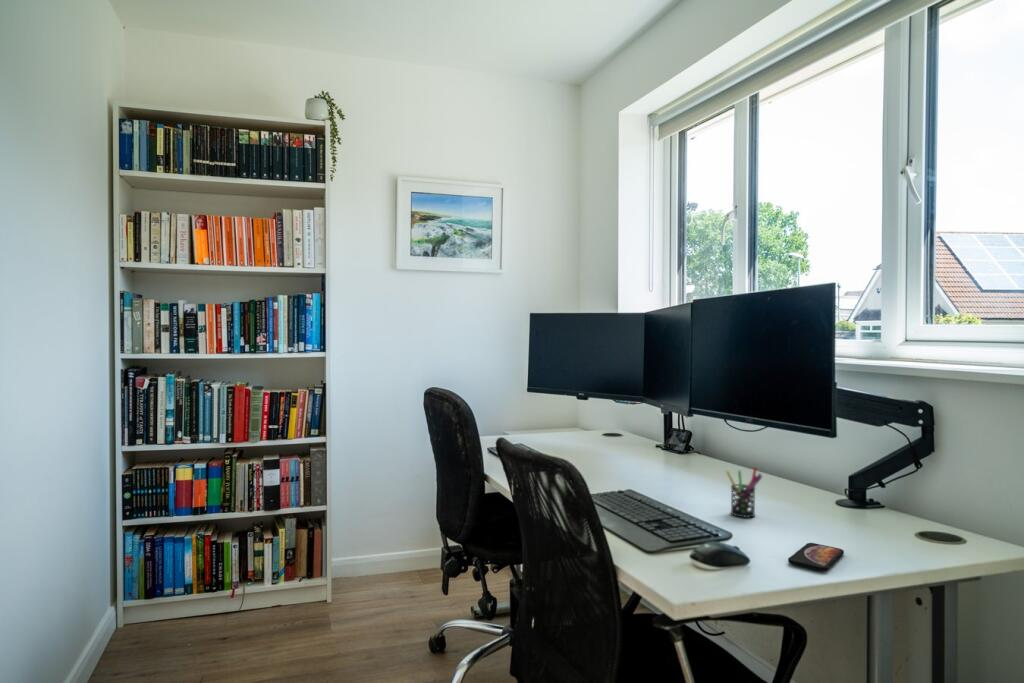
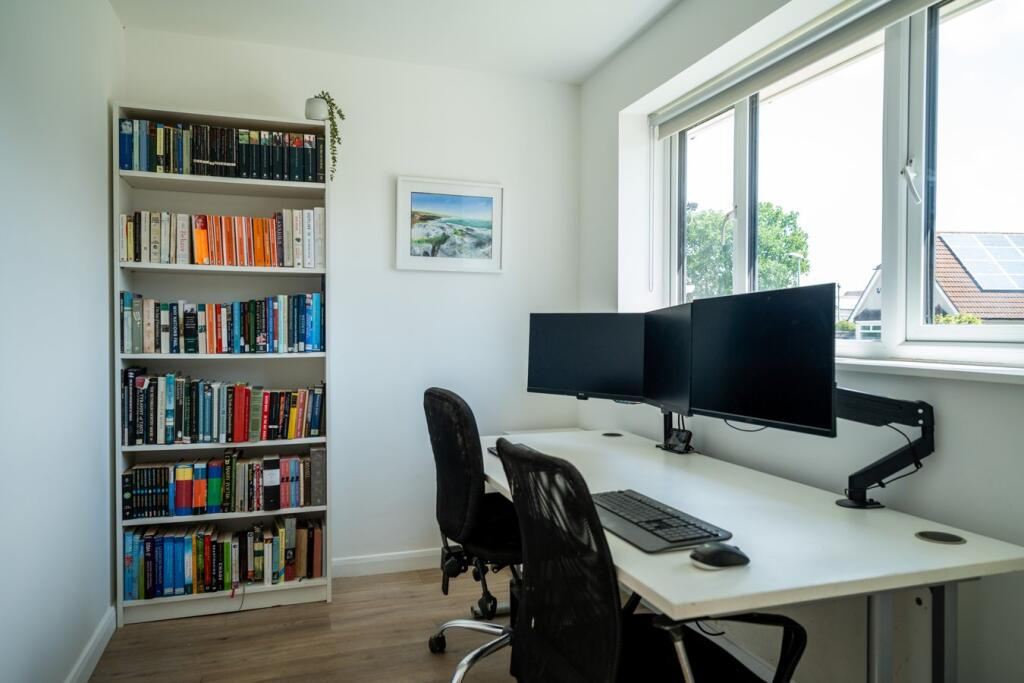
- pen holder [725,466,763,519]
- smartphone [787,542,845,572]
